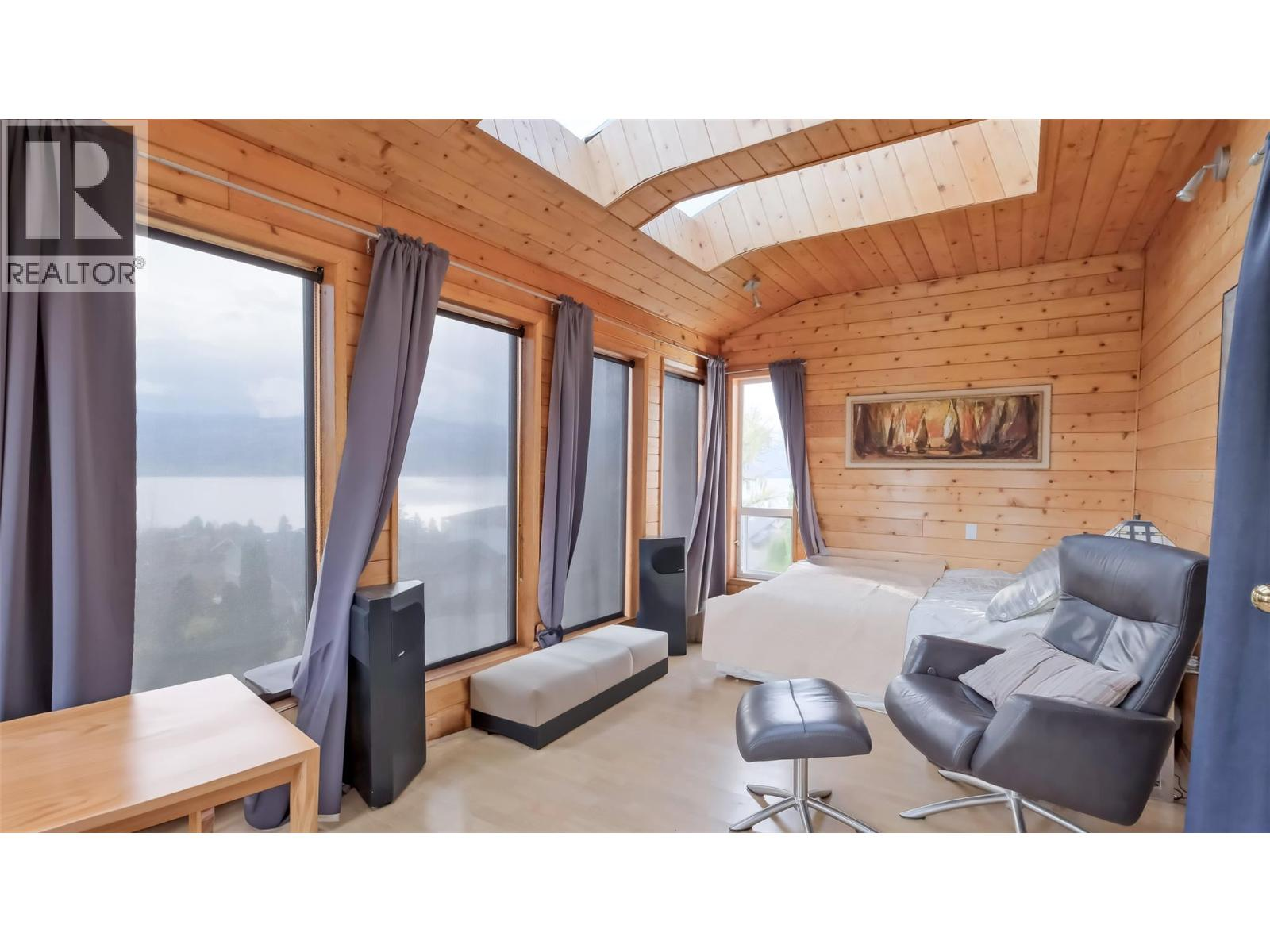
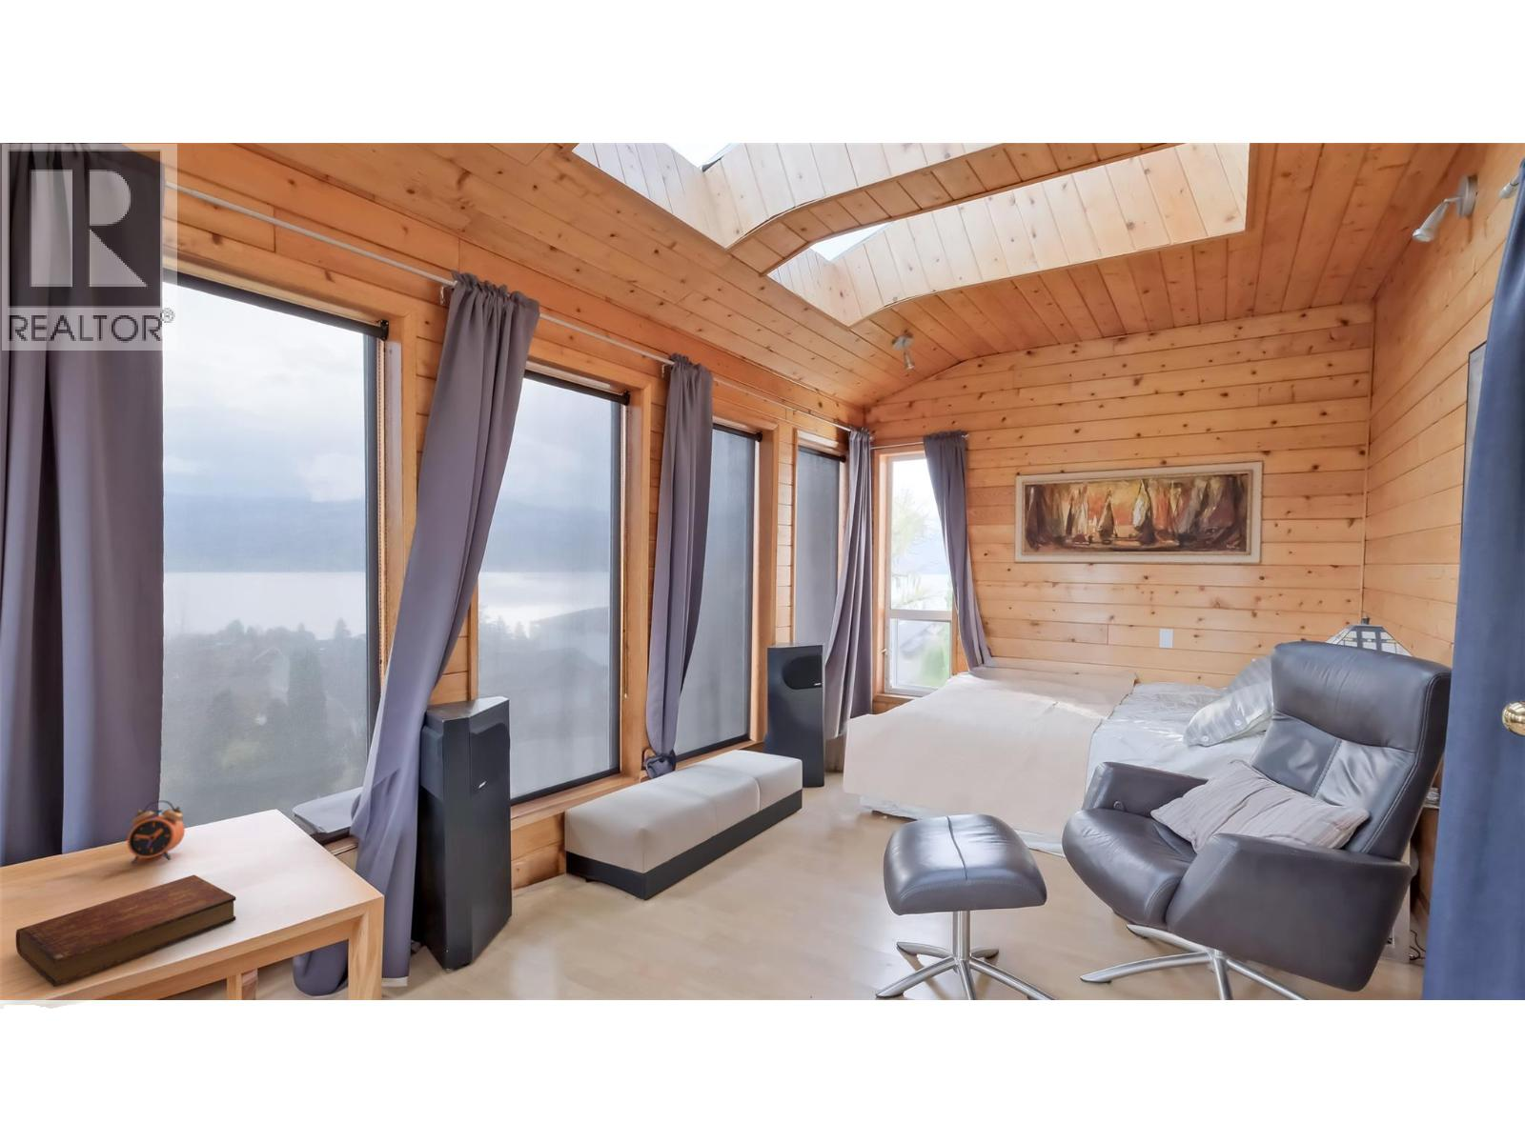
+ alarm clock [126,800,186,866]
+ bible [16,874,237,988]
